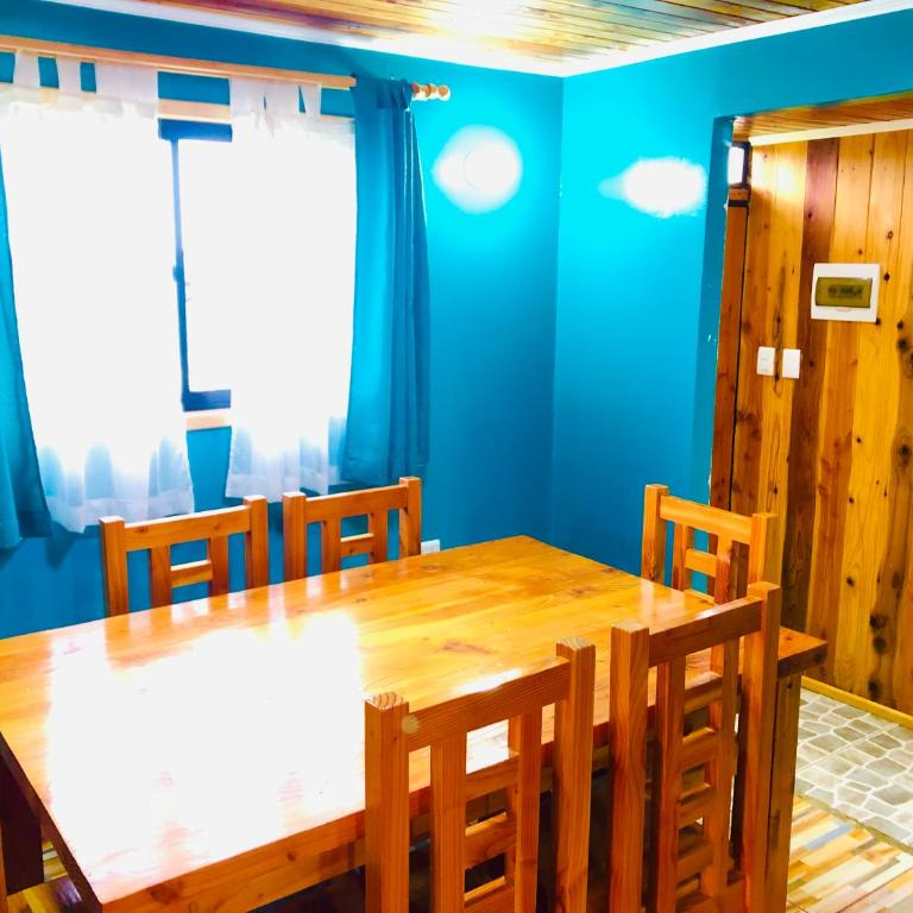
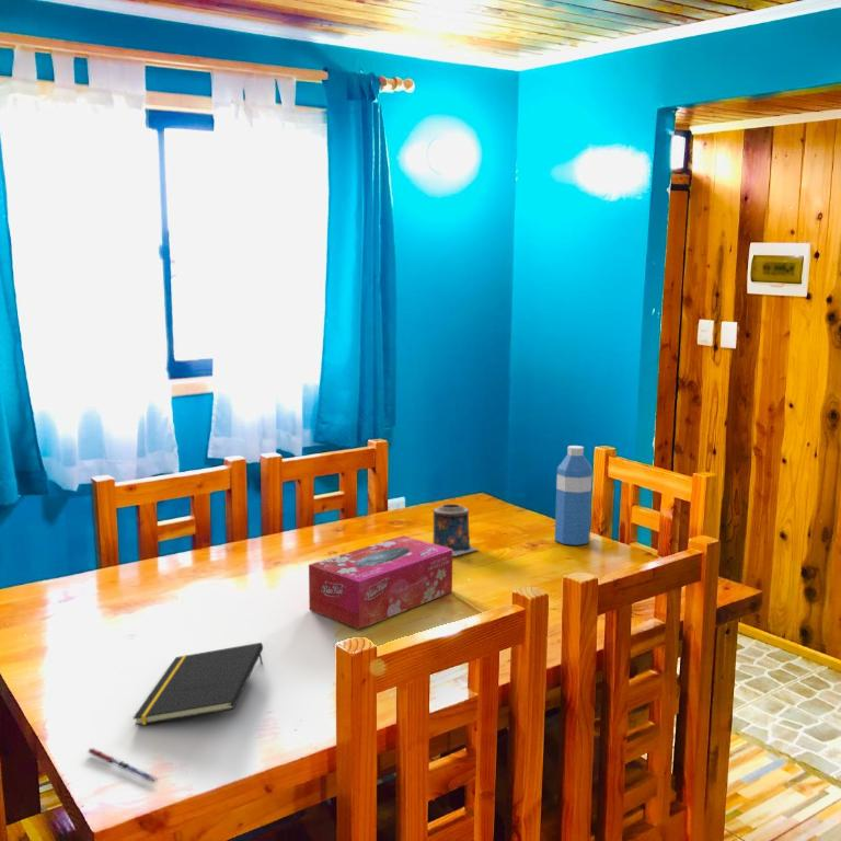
+ candle [433,503,480,557]
+ water bottle [554,445,594,546]
+ pen [88,747,159,783]
+ tissue box [308,534,453,630]
+ notepad [133,642,264,727]
